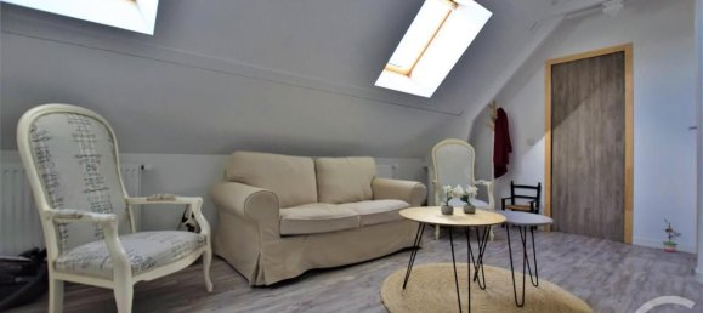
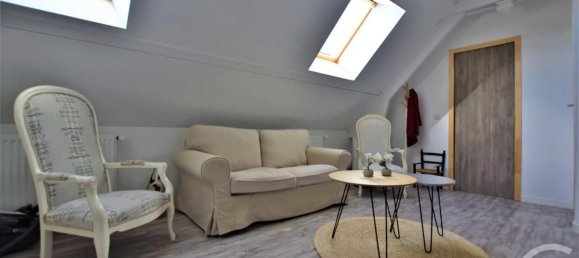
- potted plant [662,217,684,254]
